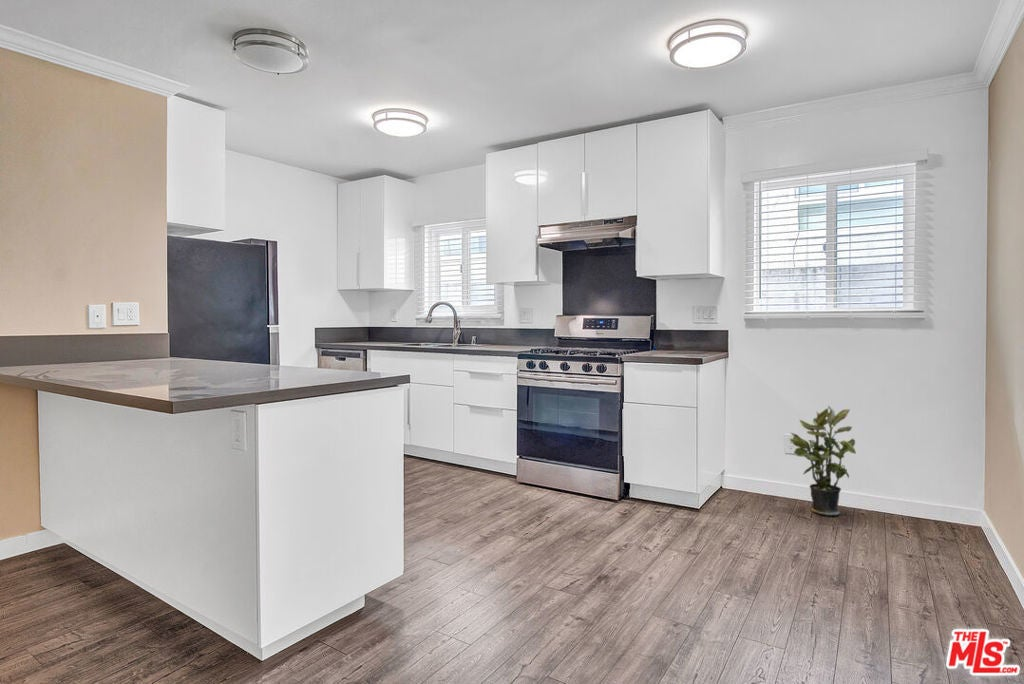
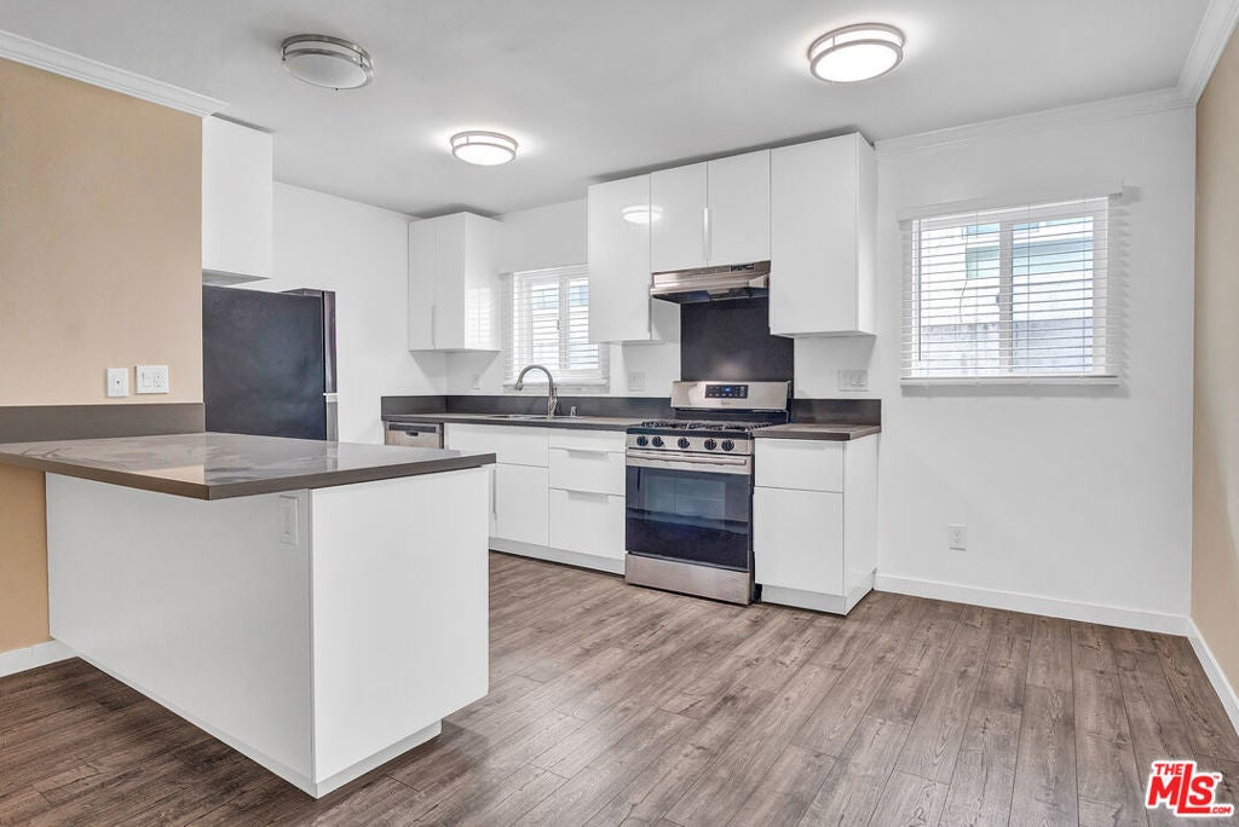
- potted plant [789,405,857,517]
